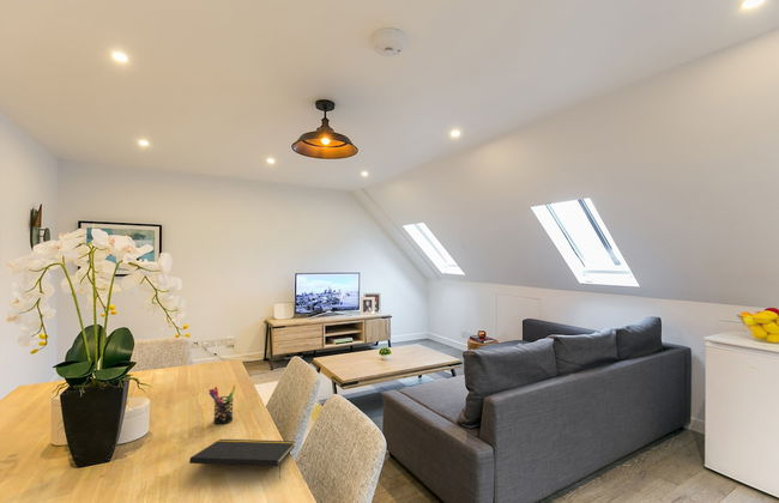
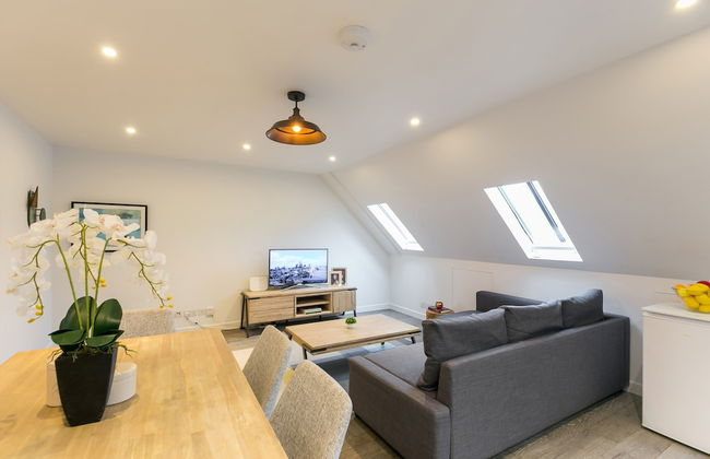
- notepad [188,438,296,479]
- pen holder [207,384,237,425]
